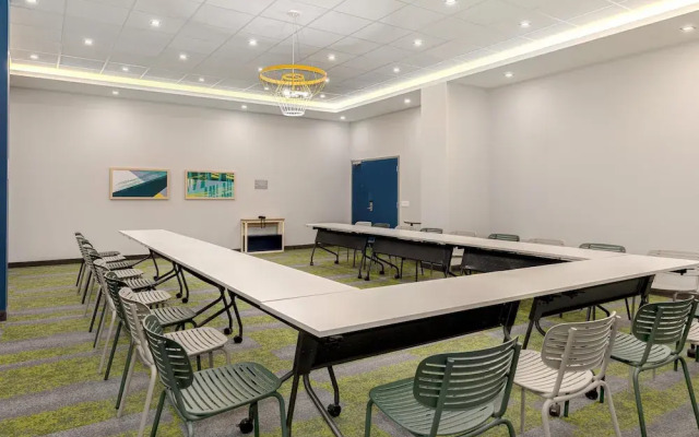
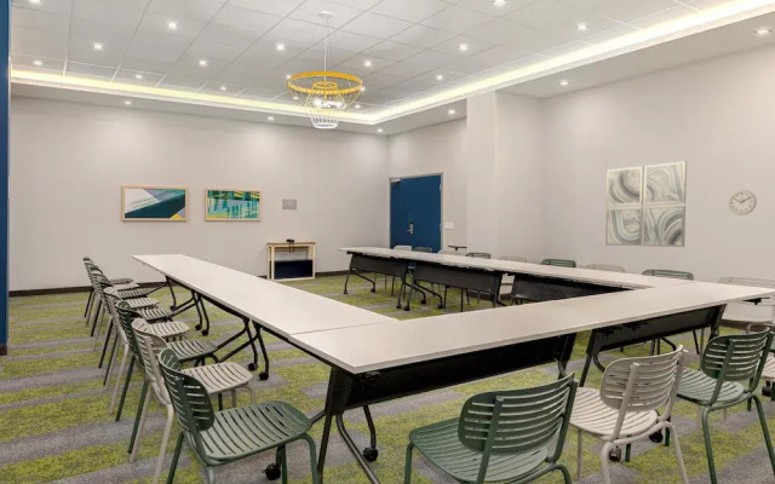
+ wall clock [727,189,758,217]
+ wall art [604,160,688,248]
